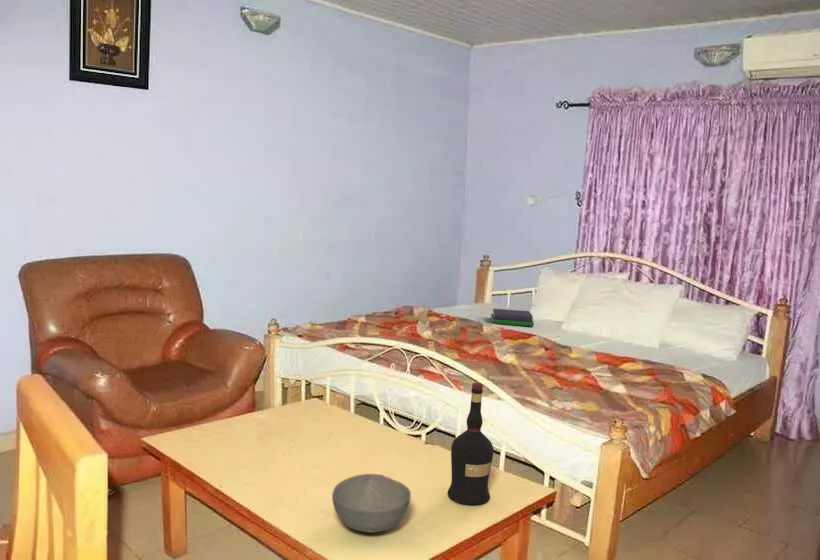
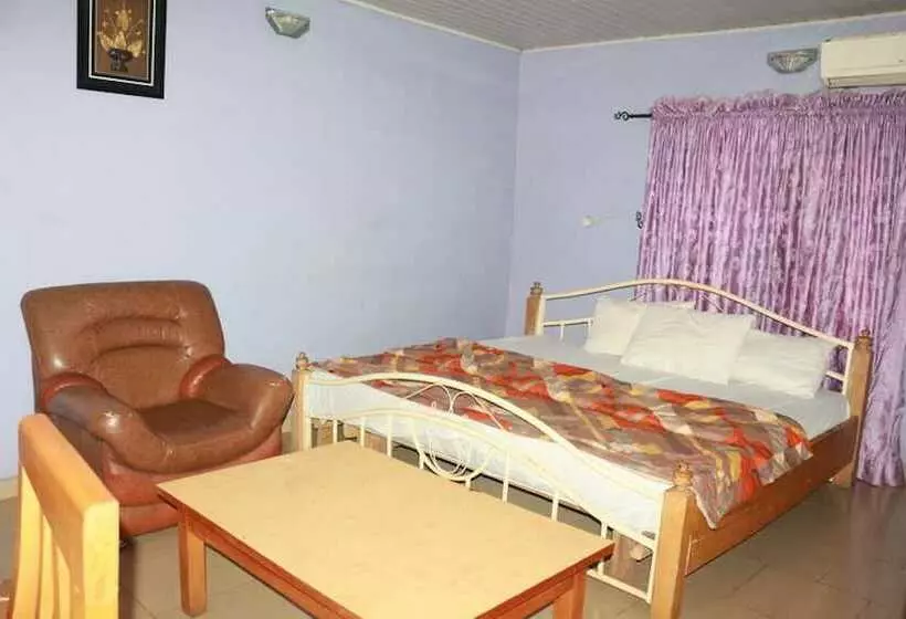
- liquor [446,382,495,506]
- bowl [331,473,412,533]
- book [489,308,535,328]
